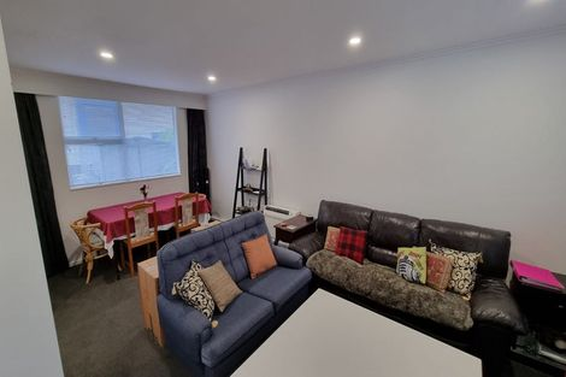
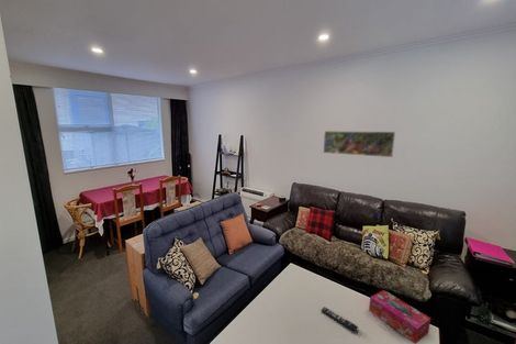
+ tissue box [368,289,431,344]
+ remote control [321,306,359,333]
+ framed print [322,130,396,158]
